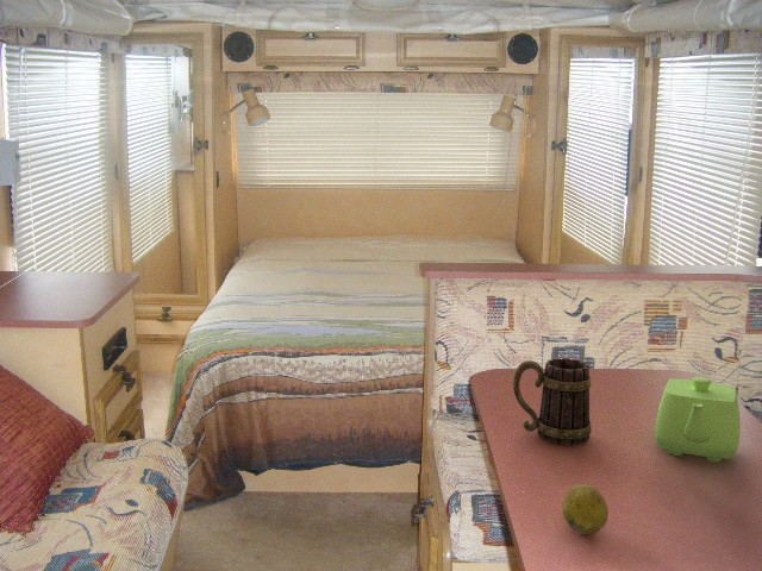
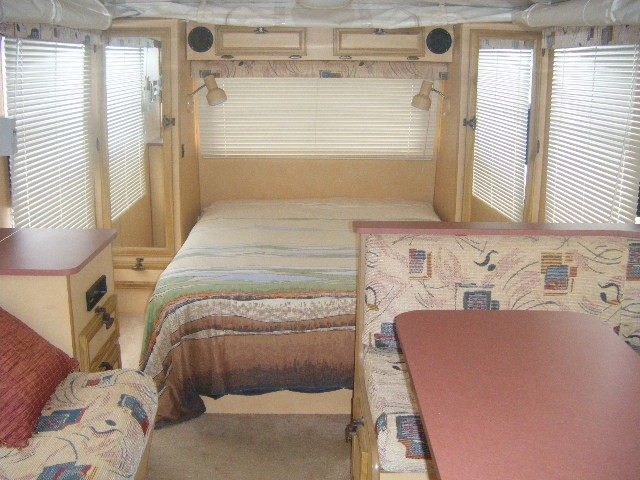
- fruit [562,483,610,535]
- mug [512,357,592,446]
- teapot [654,376,742,463]
